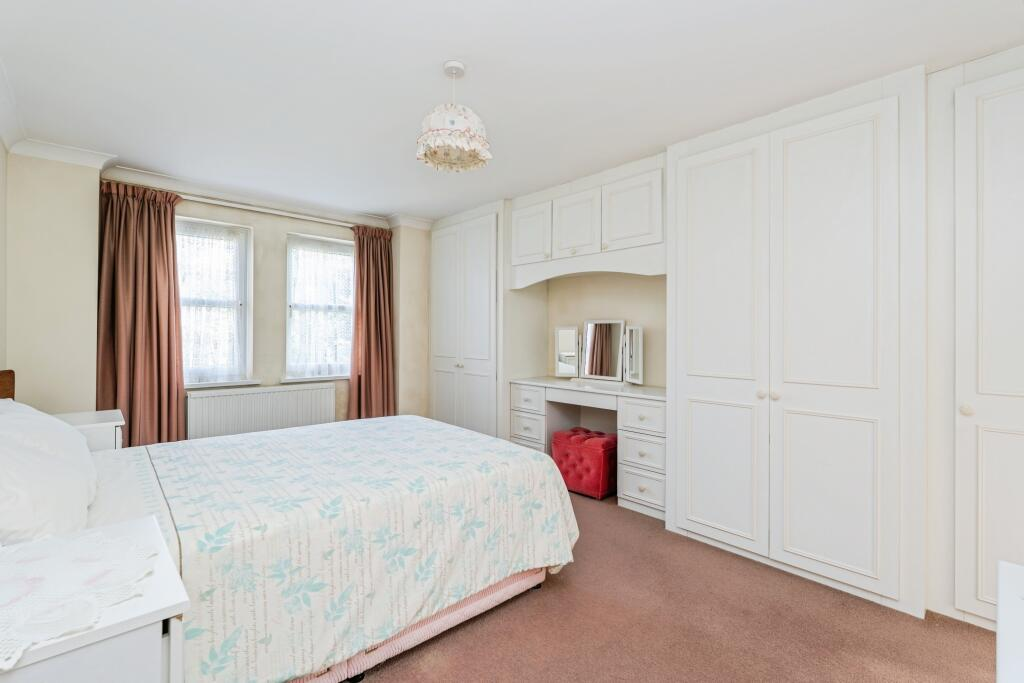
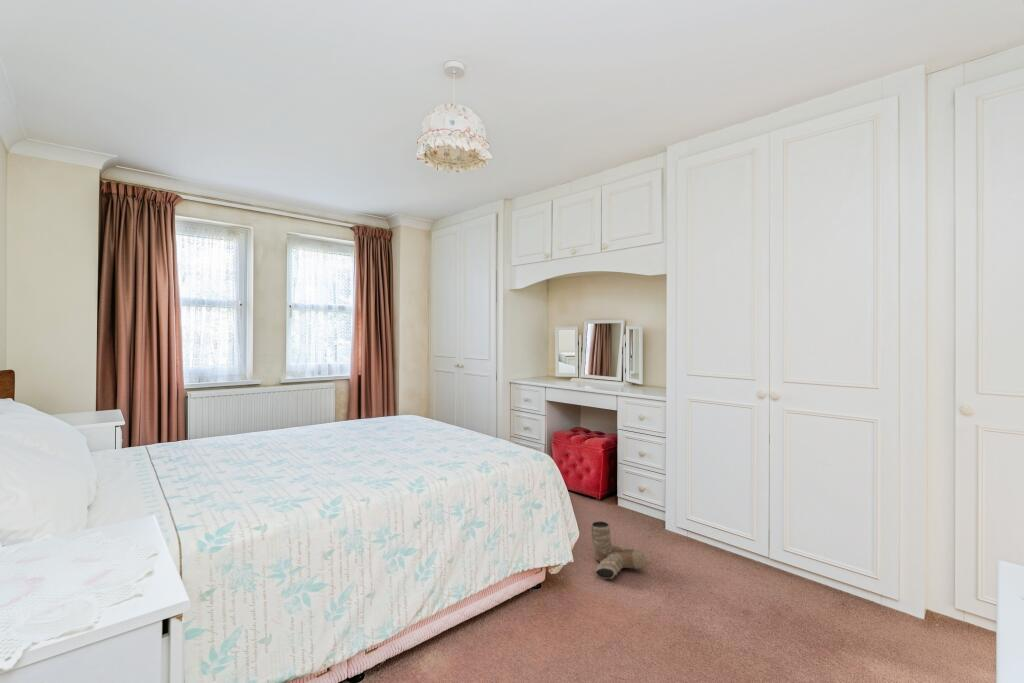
+ boots [589,520,647,580]
